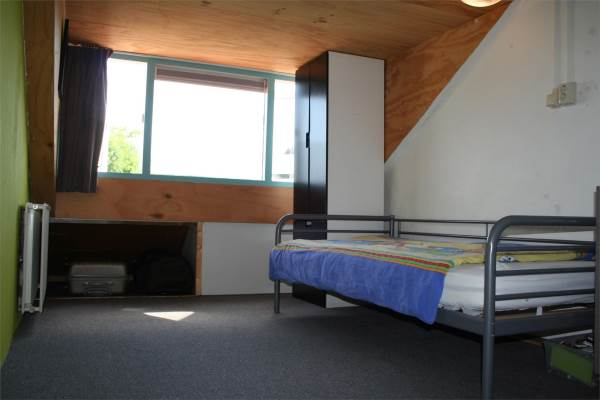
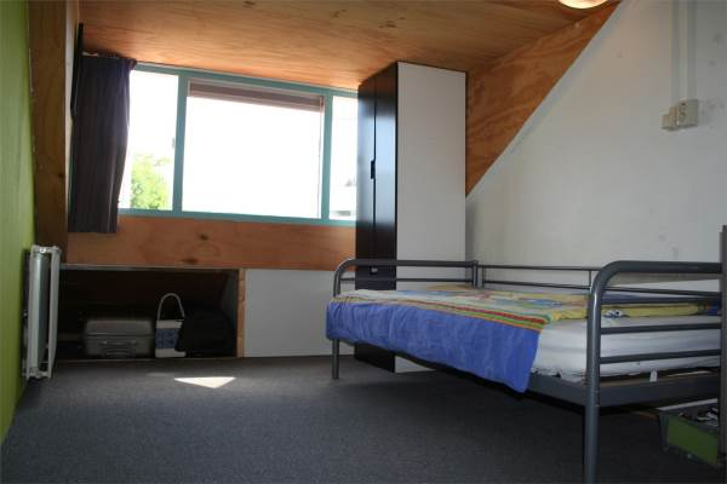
+ bag [154,293,187,358]
